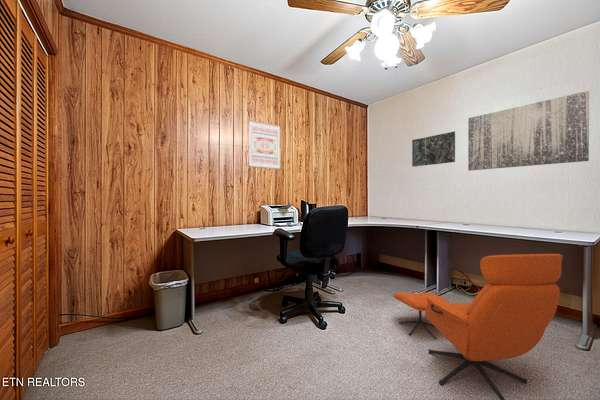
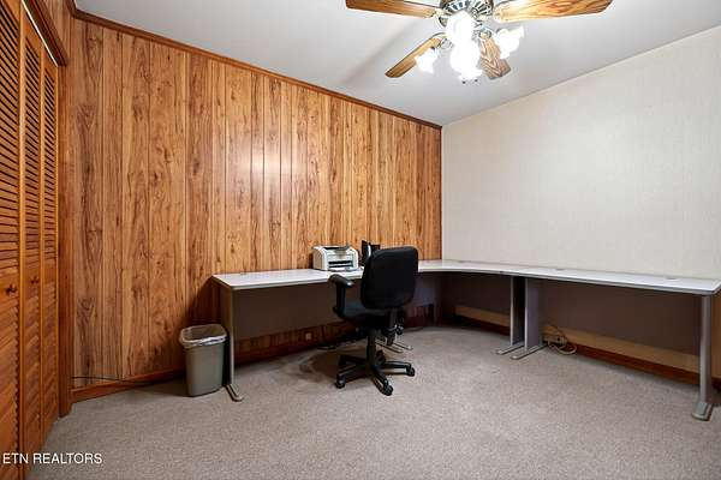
- wall art [467,90,590,172]
- lounge chair [392,253,564,400]
- wall art [248,119,281,170]
- map [411,131,456,168]
